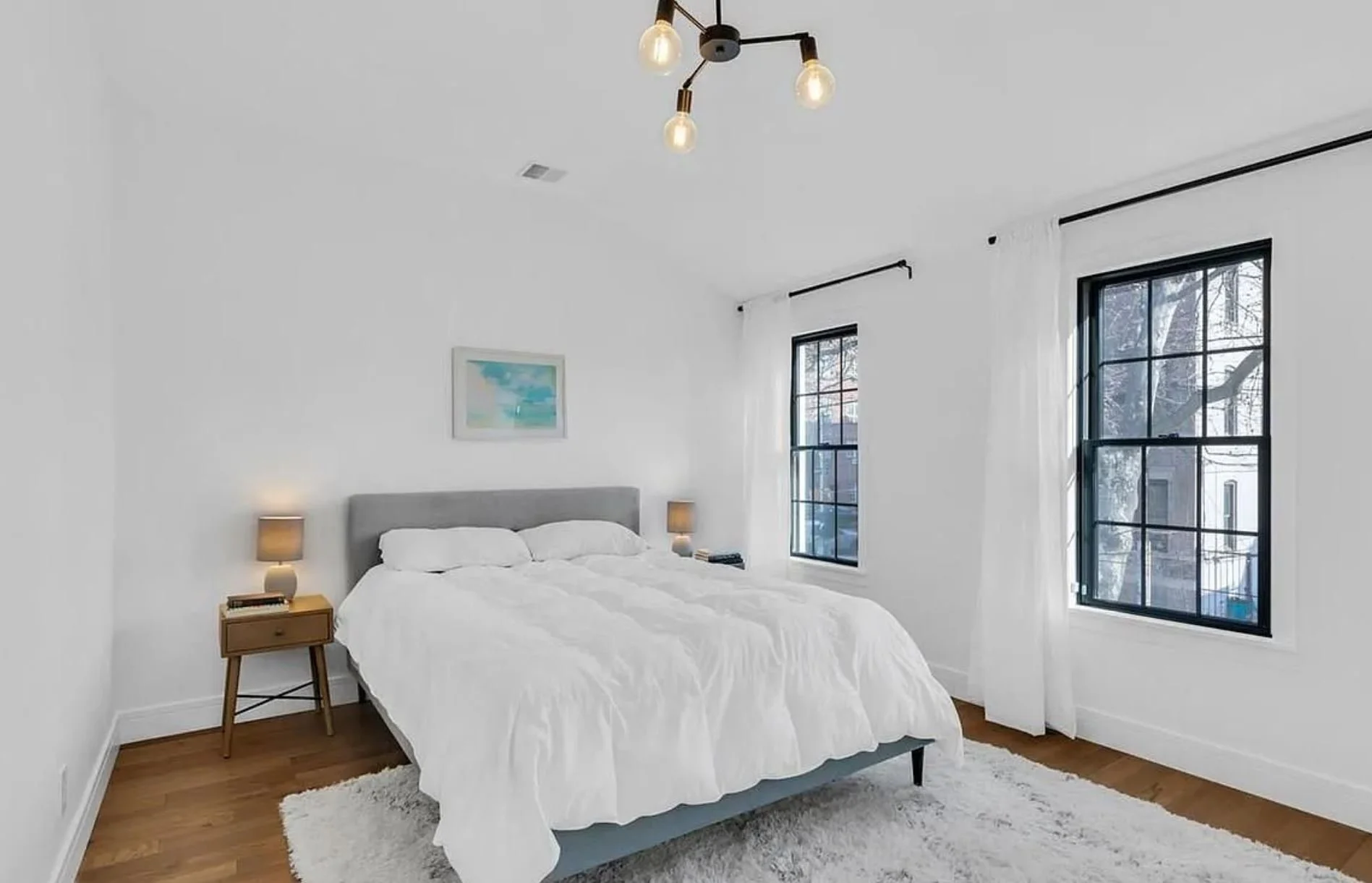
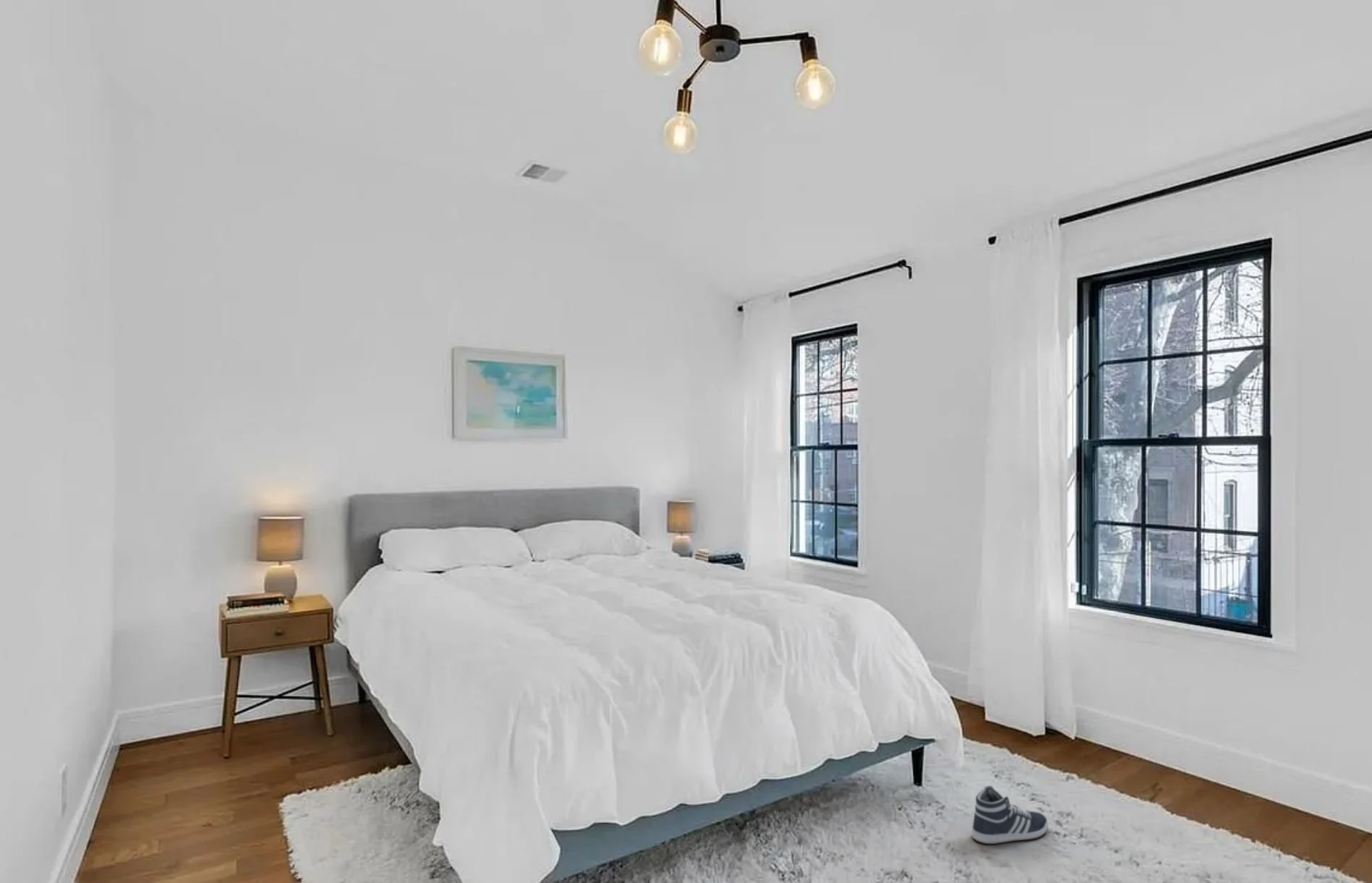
+ sneaker [971,785,1049,845]
